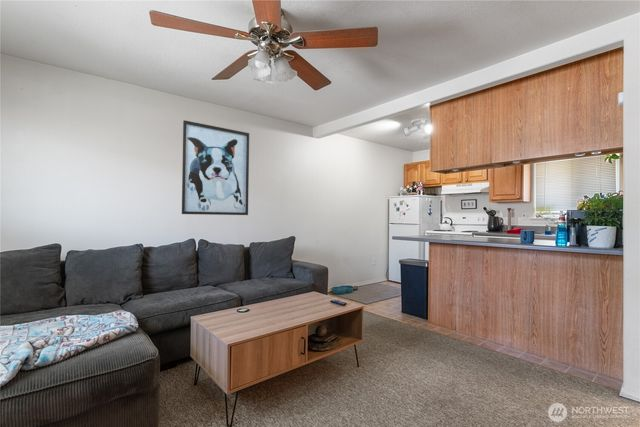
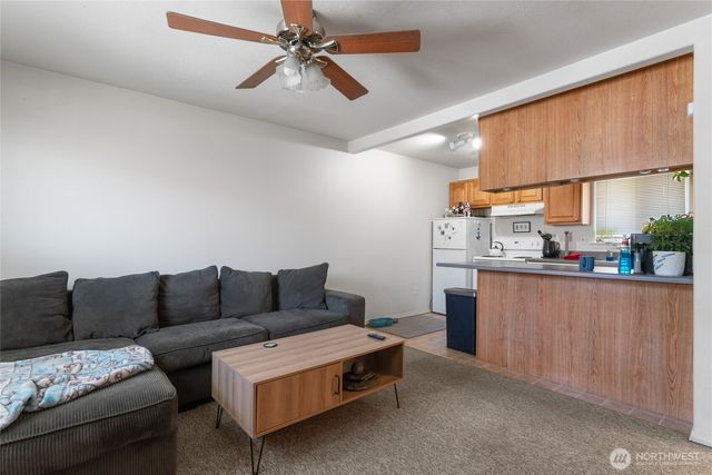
- wall art [181,119,250,216]
